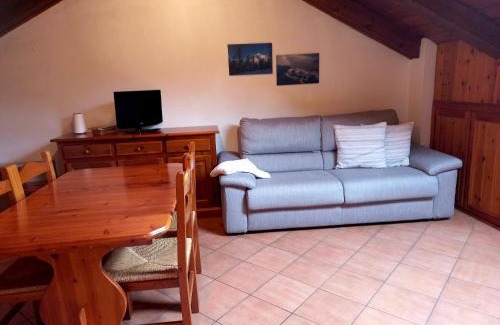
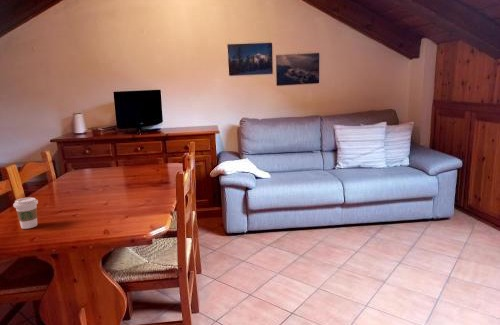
+ coffee cup [12,197,39,230]
